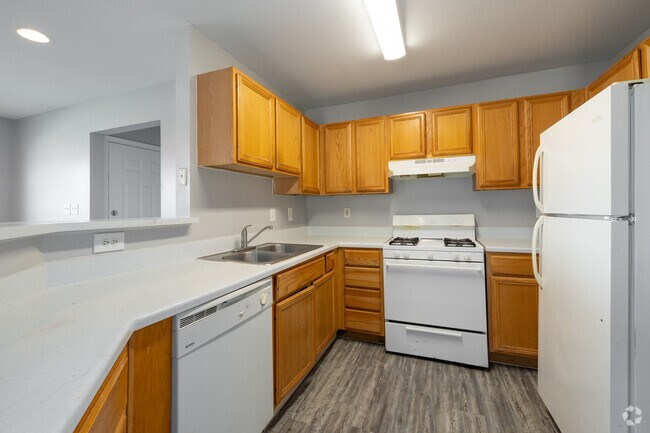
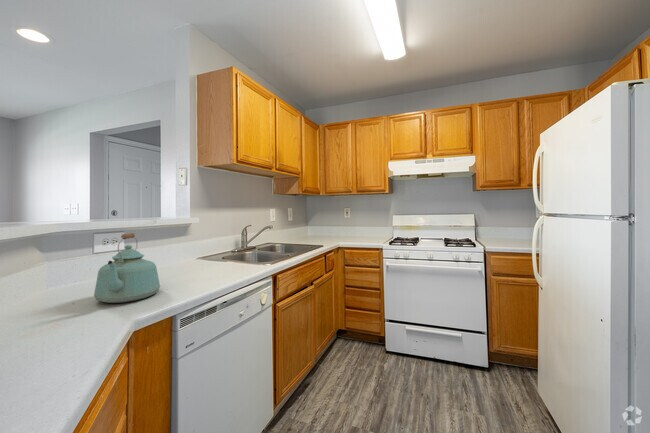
+ kettle [93,232,161,304]
